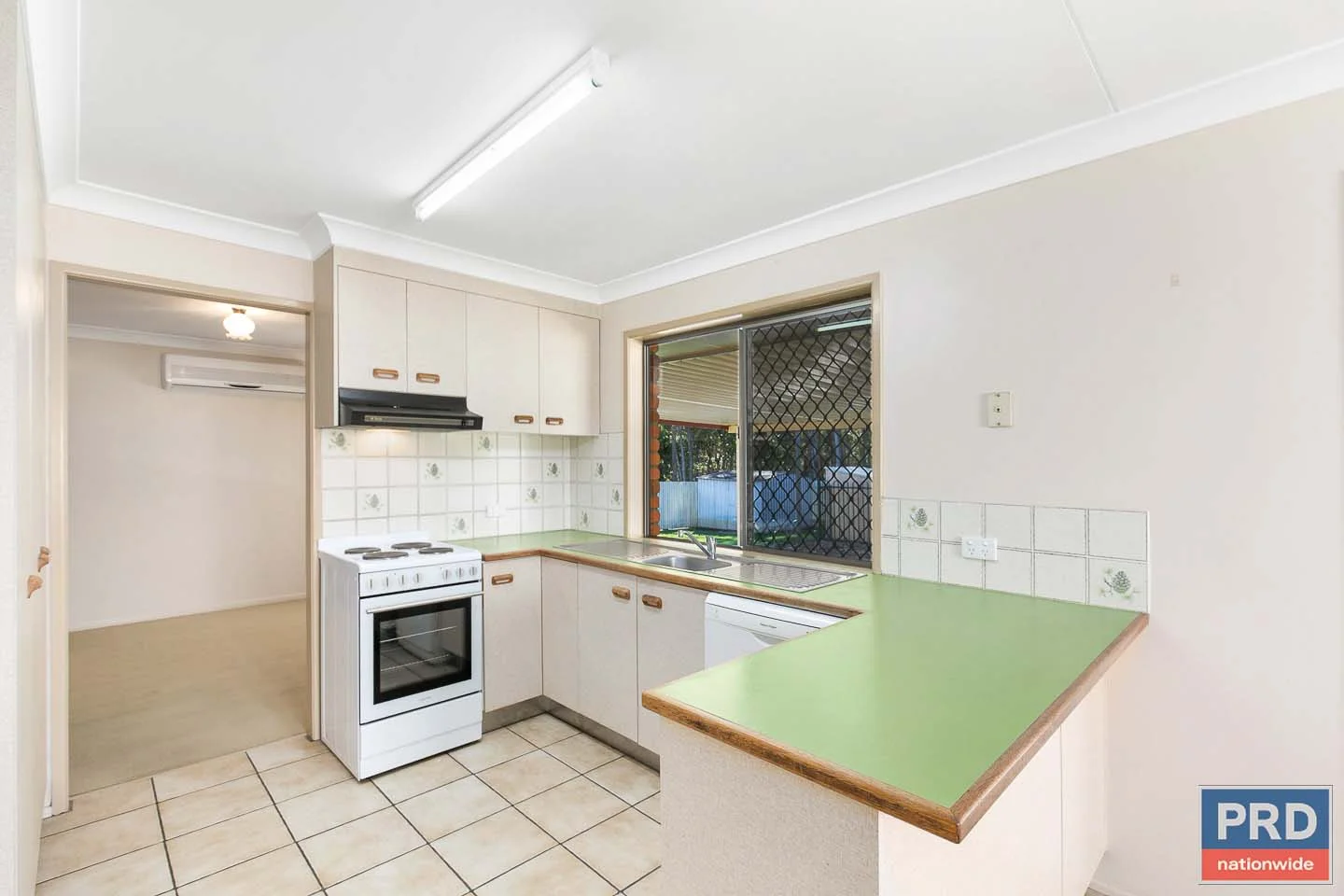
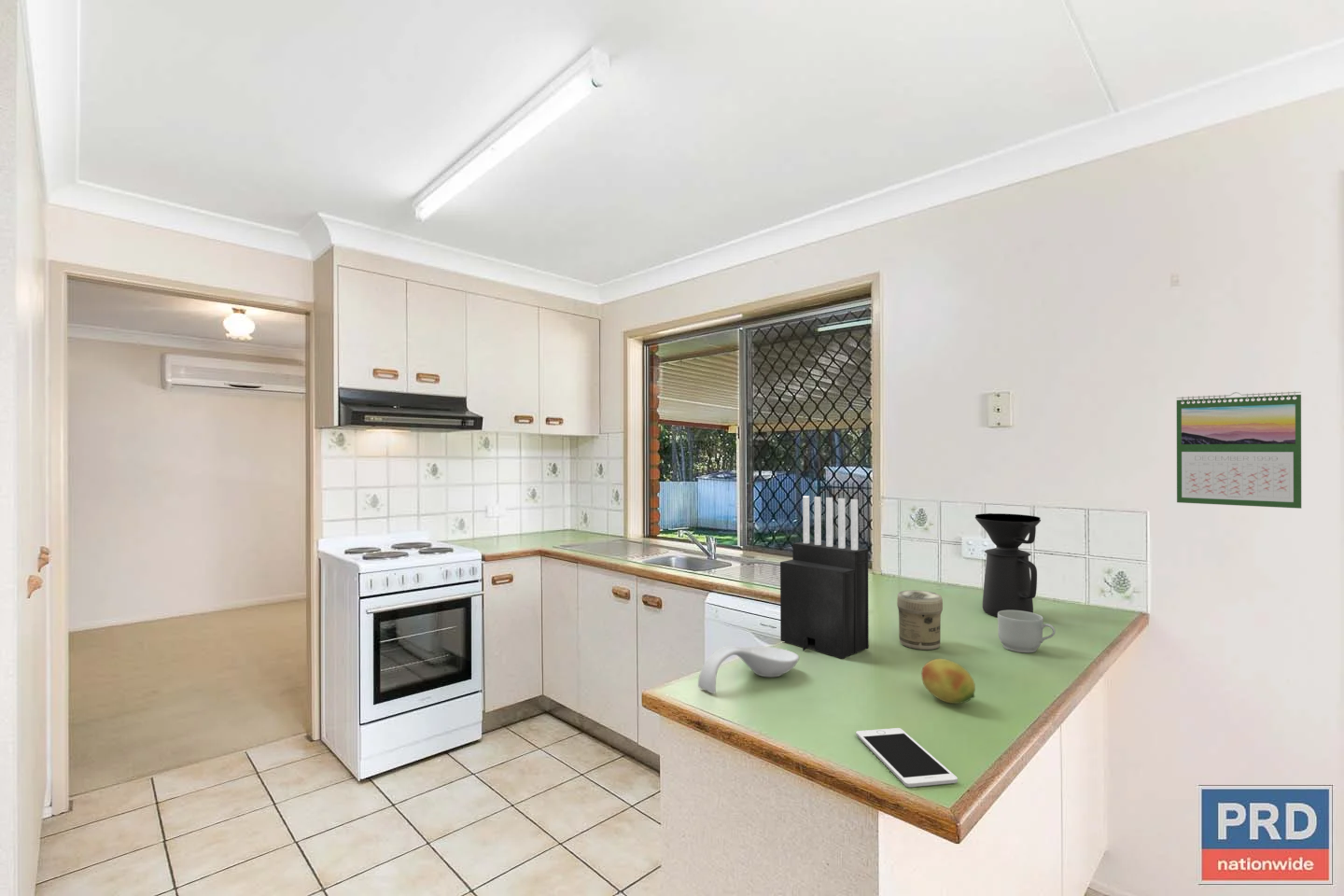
+ cell phone [855,727,959,788]
+ knife block [779,495,870,660]
+ jar [896,589,944,651]
+ fruit [920,658,976,705]
+ mug [997,610,1057,653]
+ calendar [1176,390,1302,510]
+ coffee maker [974,512,1042,618]
+ spoon rest [697,645,800,694]
